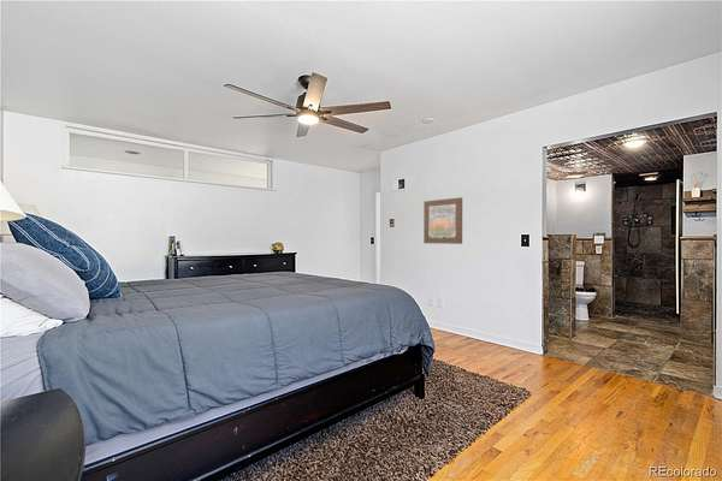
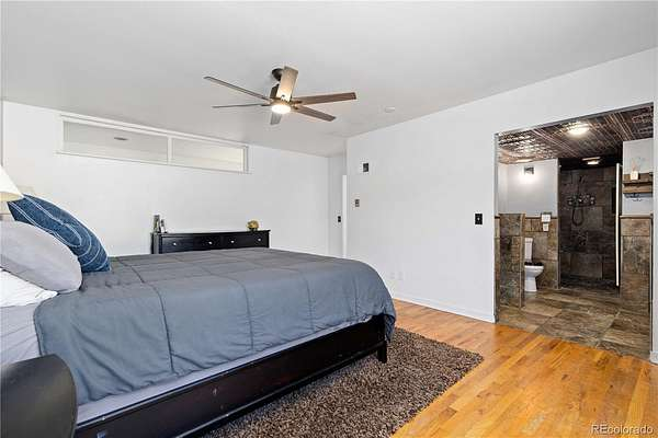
- wall art [422,196,463,245]
